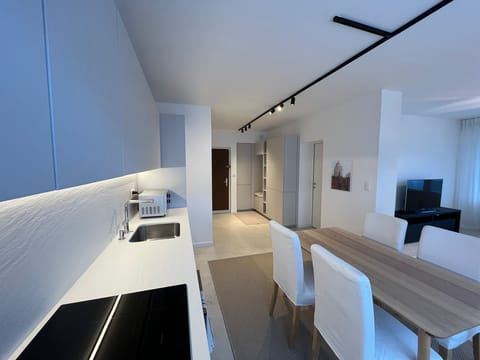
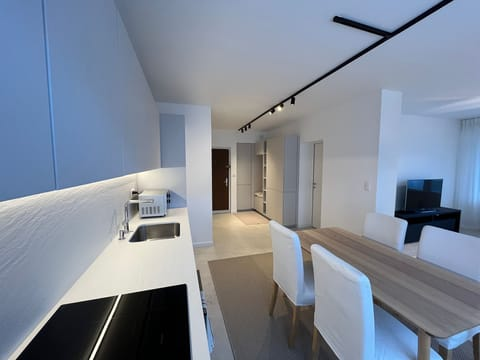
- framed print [330,159,354,193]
